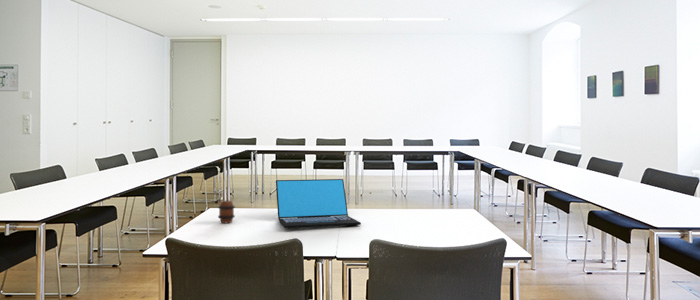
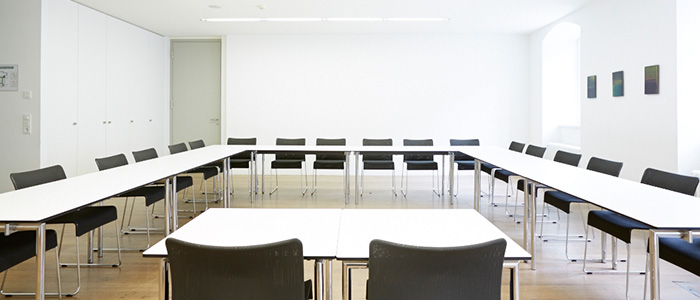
- laptop [275,178,362,229]
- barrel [217,200,236,224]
